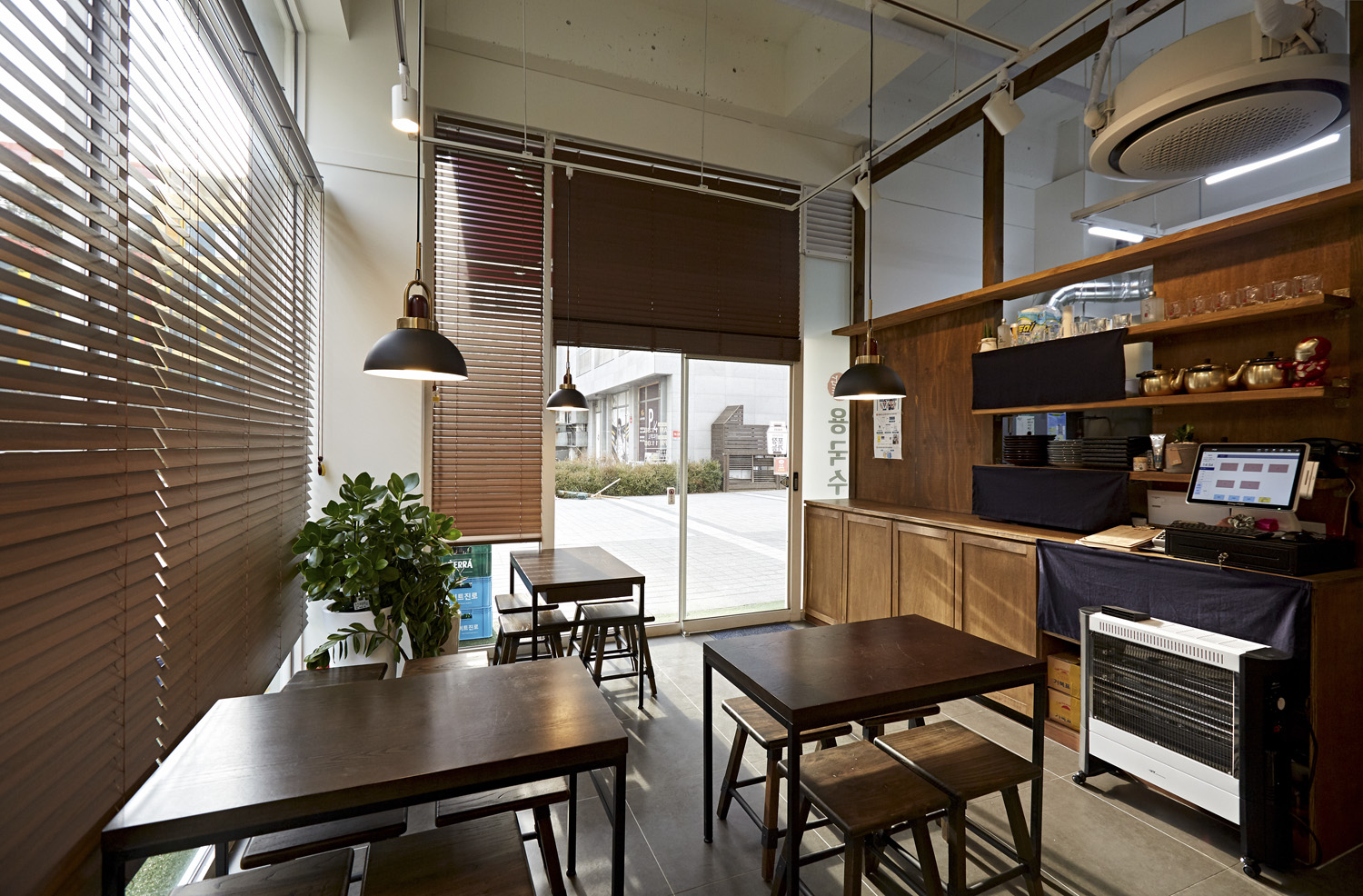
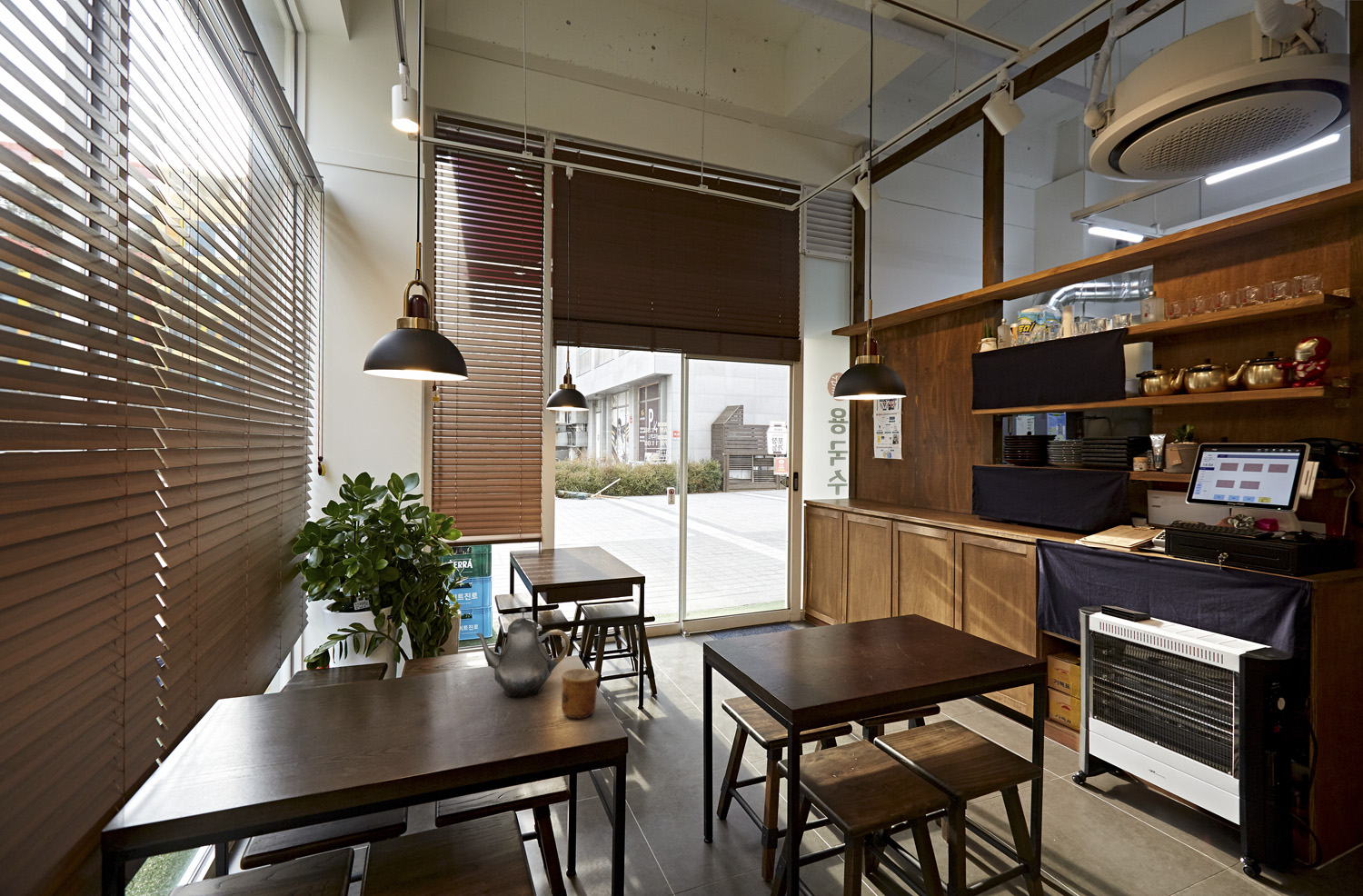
+ cup [561,667,600,719]
+ teapot [475,607,571,699]
